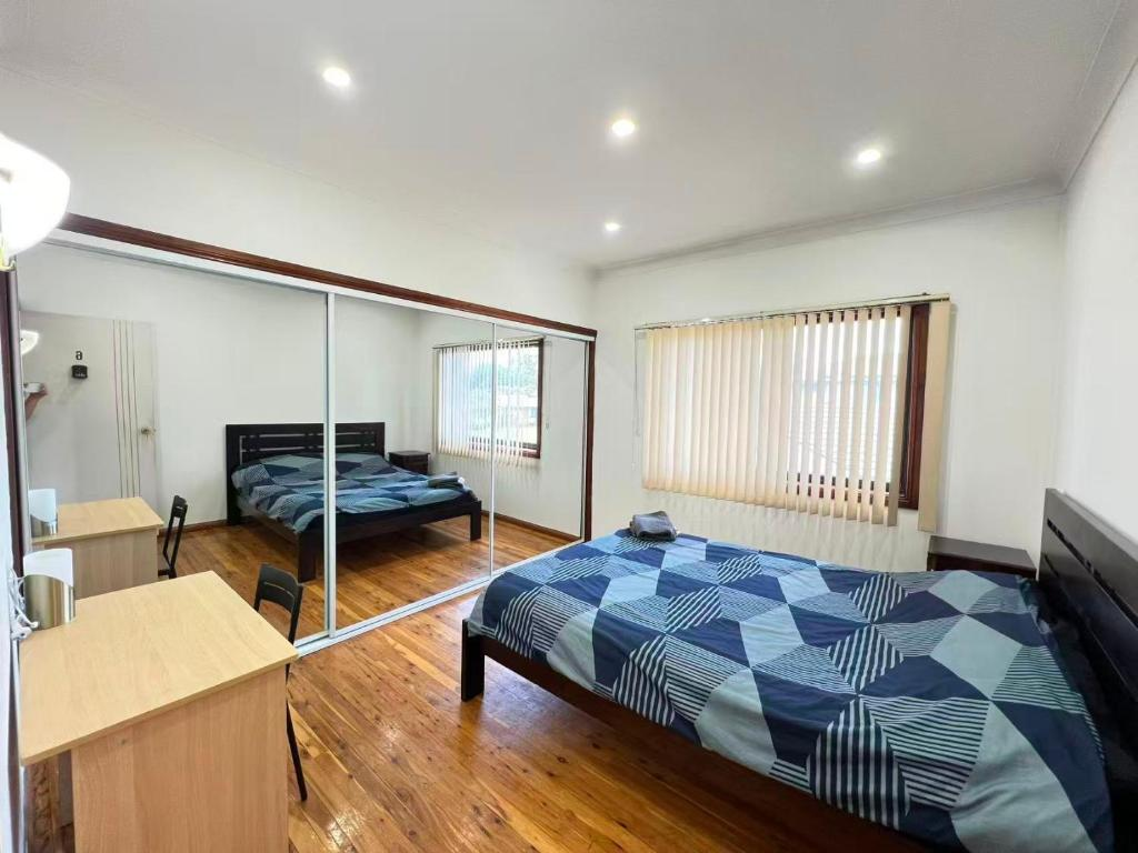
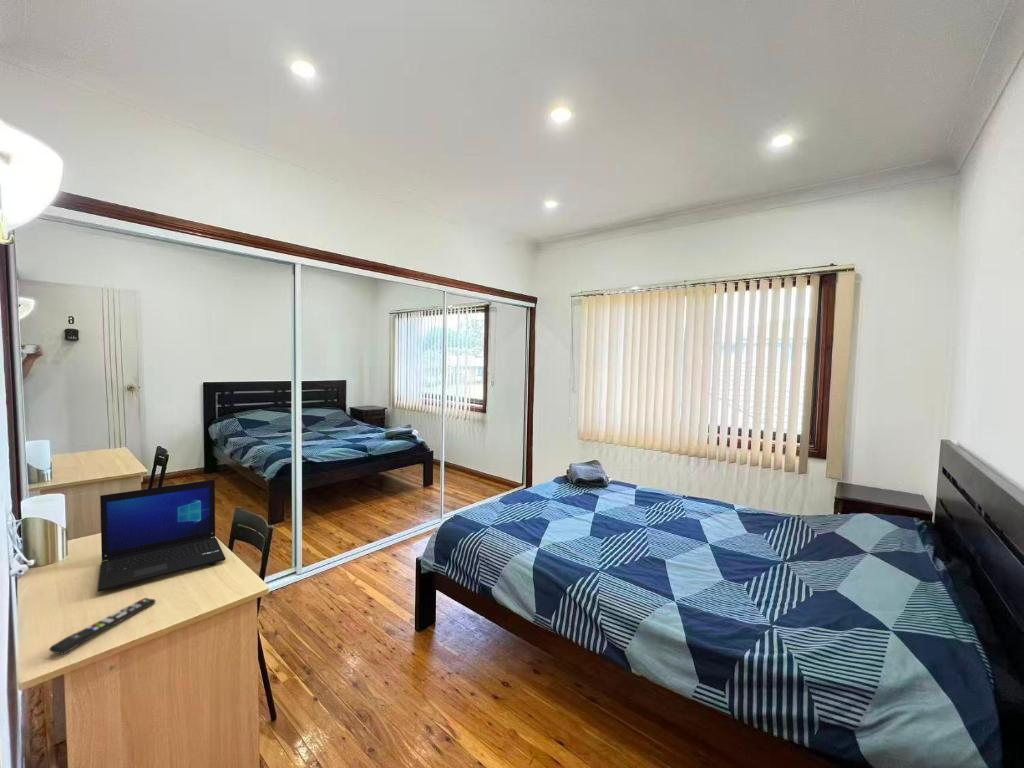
+ laptop [97,479,226,593]
+ remote control [48,597,157,655]
